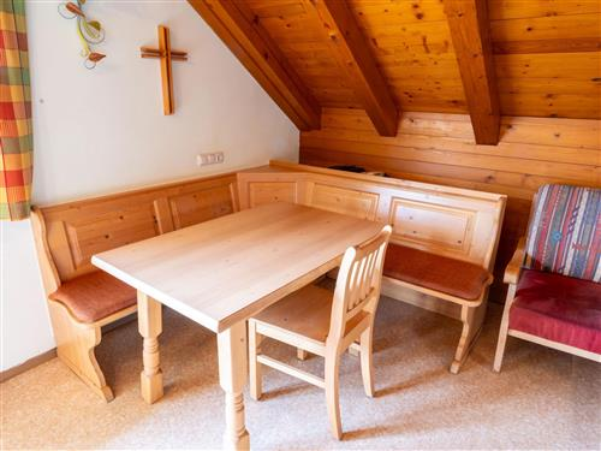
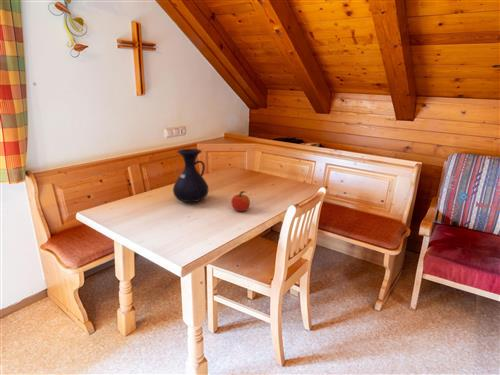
+ fruit [230,190,251,212]
+ vase [172,148,209,203]
